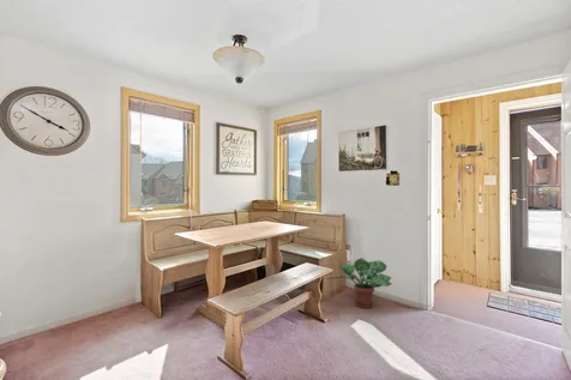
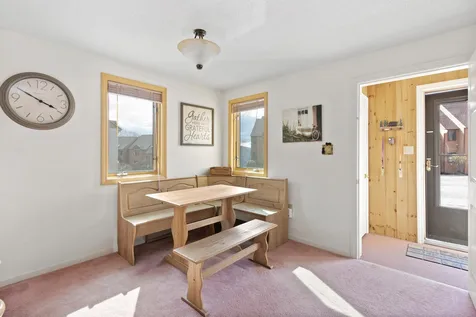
- potted plant [323,257,393,309]
